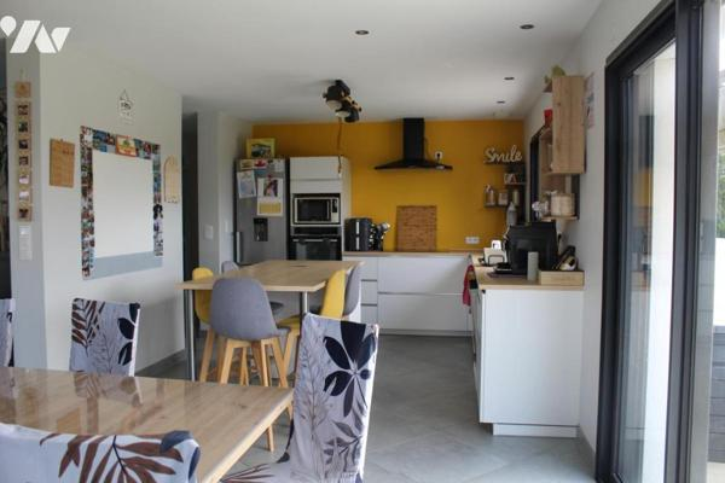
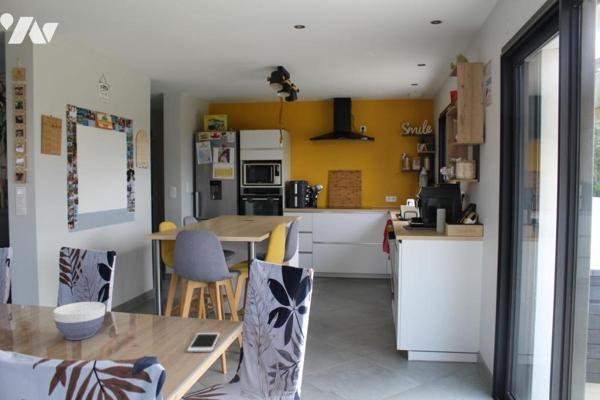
+ bowl [52,301,106,341]
+ cell phone [186,332,221,353]
